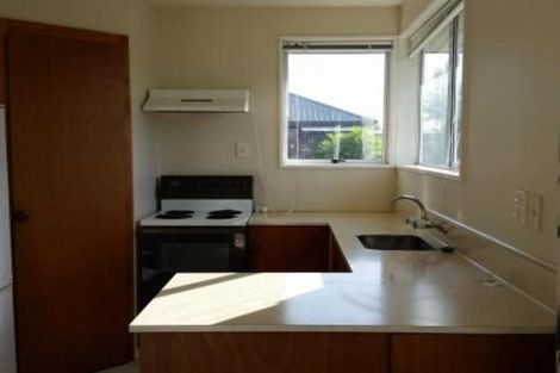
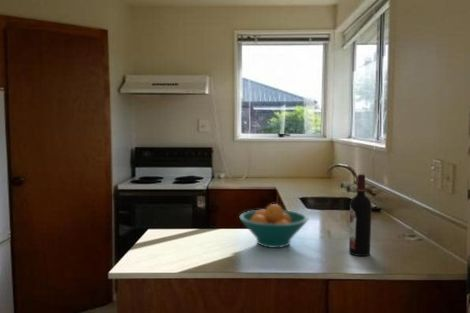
+ fruit bowl [238,203,310,249]
+ wine bottle [348,173,372,257]
